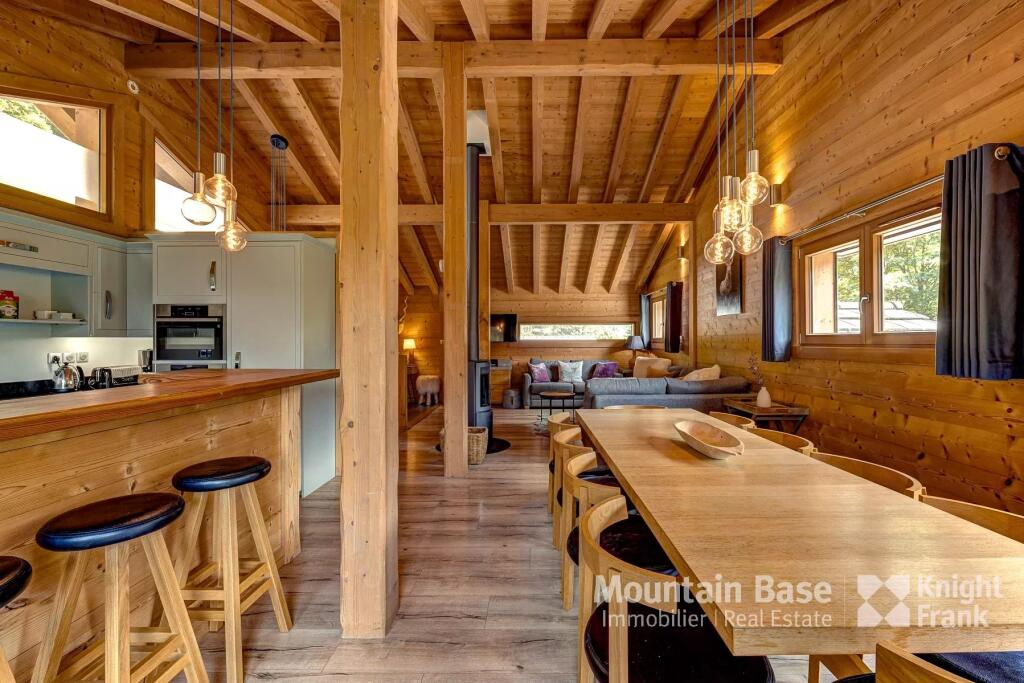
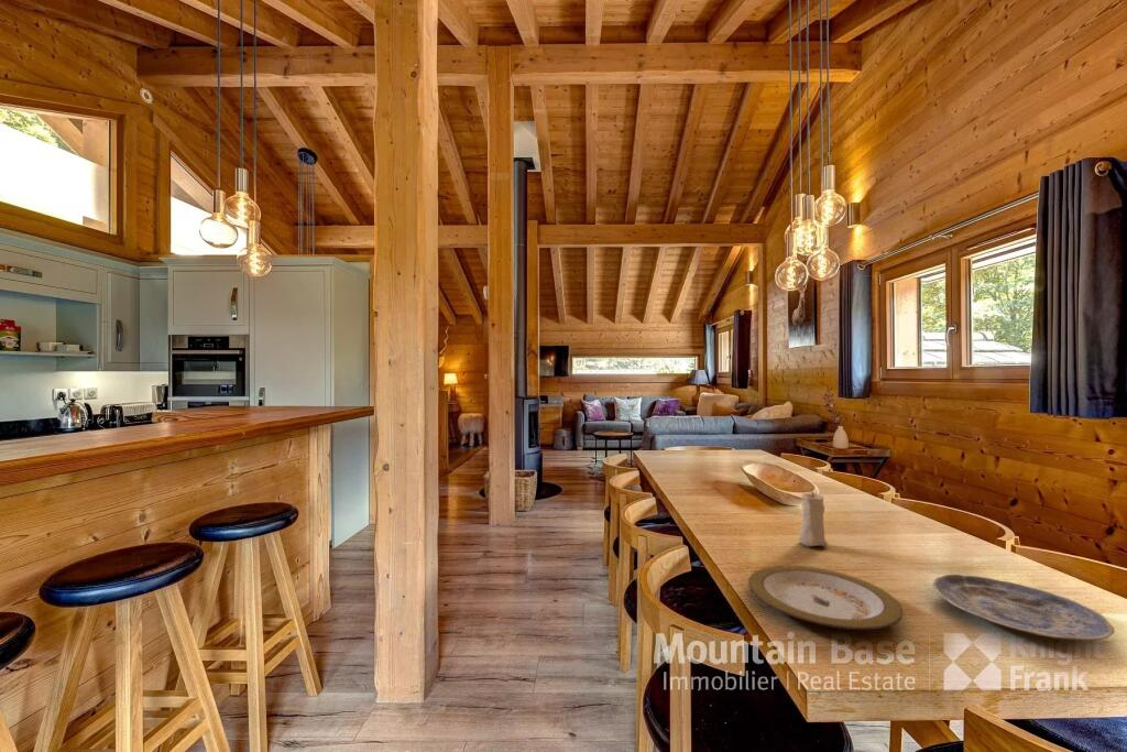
+ plate [747,565,904,631]
+ candle [798,488,829,547]
+ plate [931,574,1116,642]
